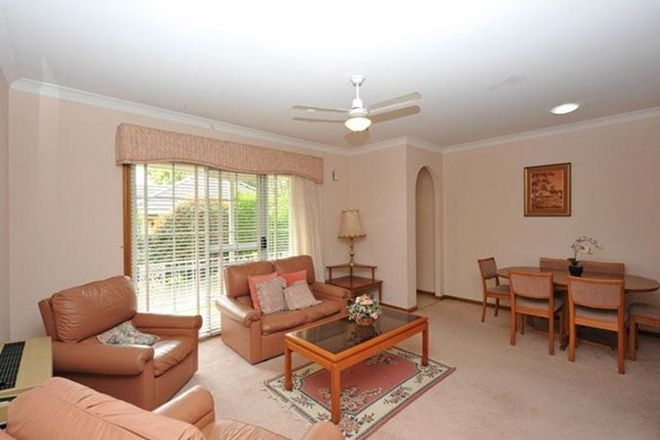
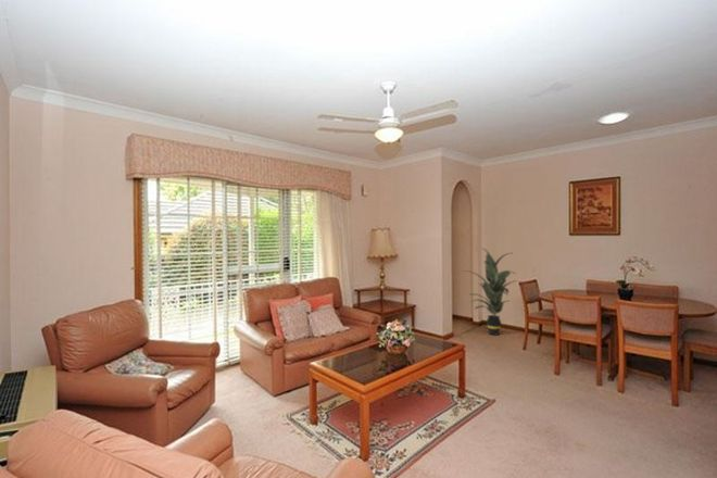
+ indoor plant [461,247,520,337]
